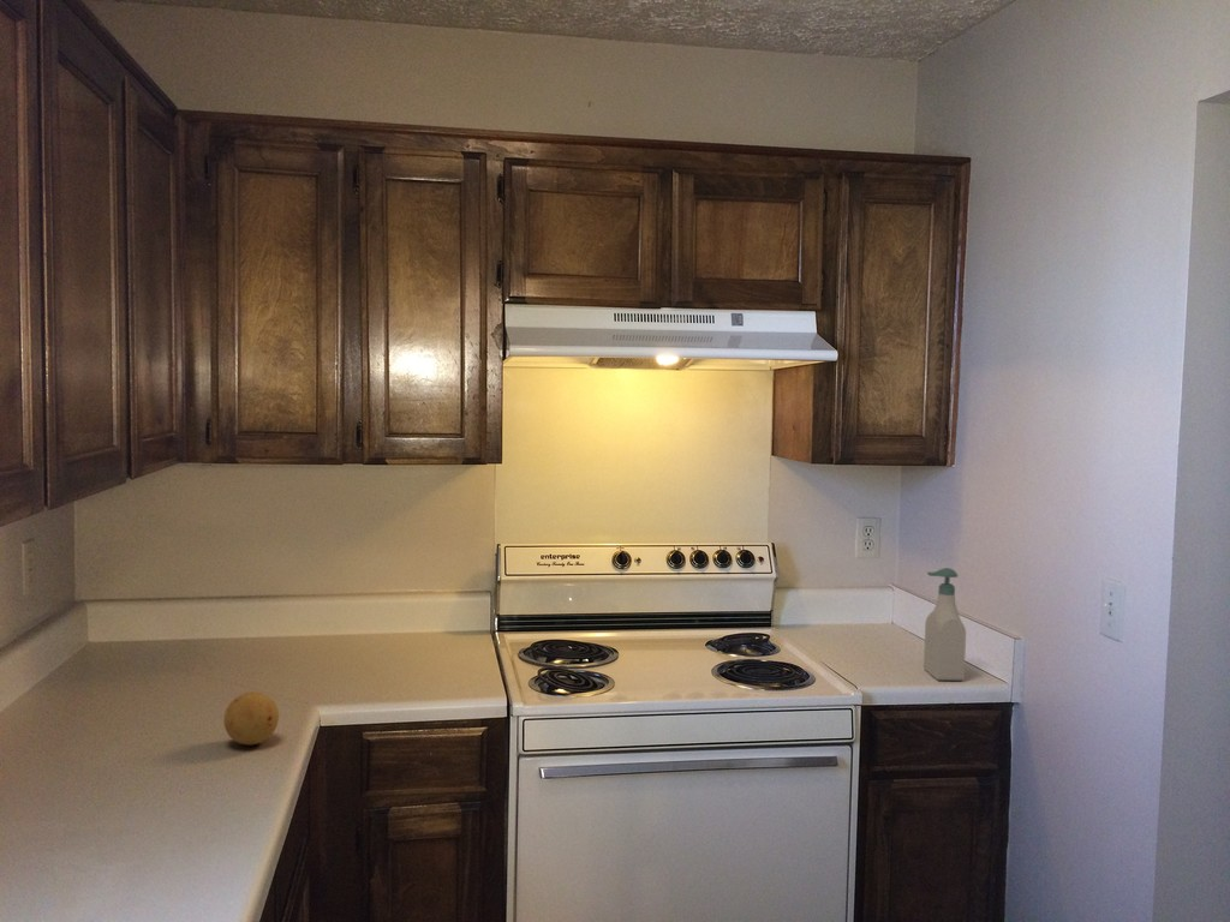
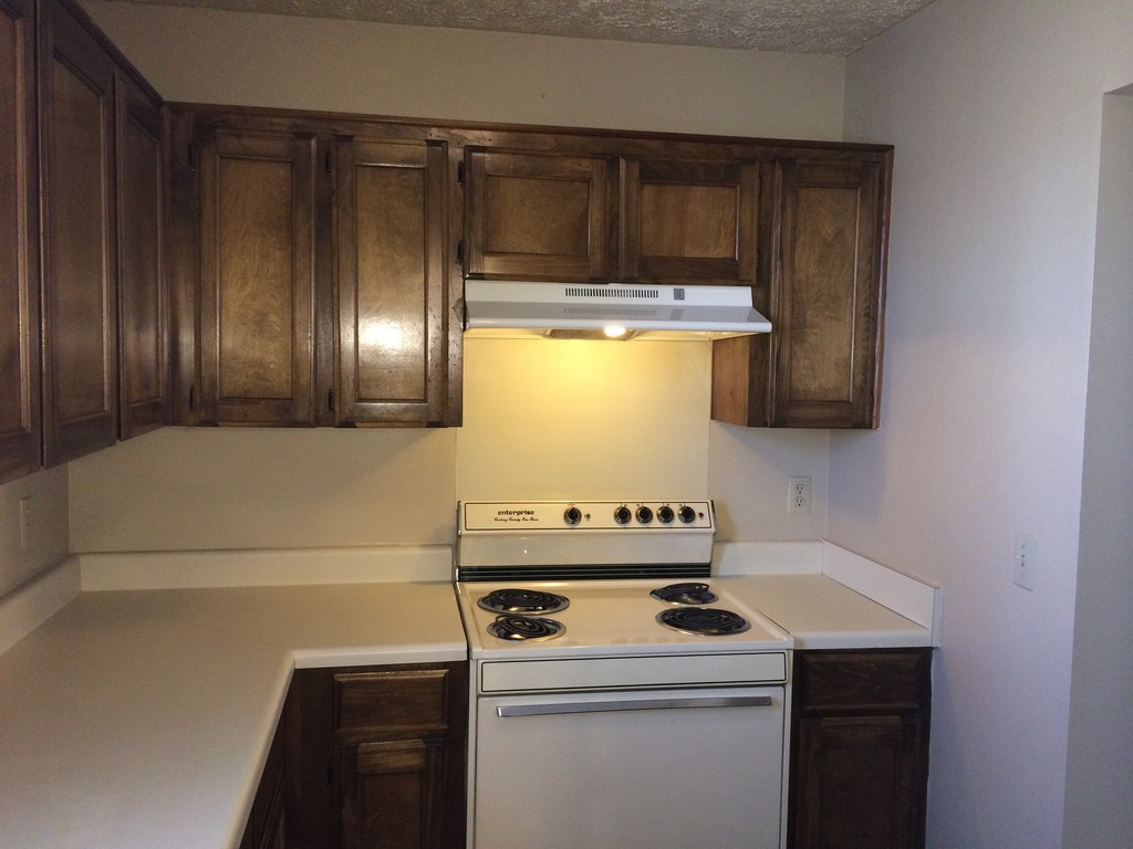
- fruit [222,690,280,747]
- soap bottle [922,567,967,682]
